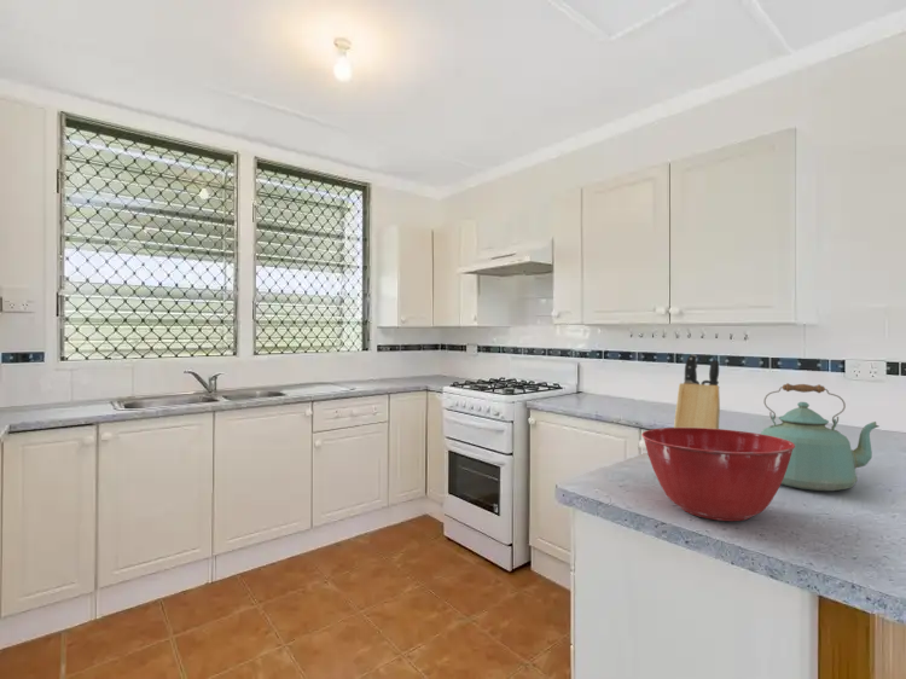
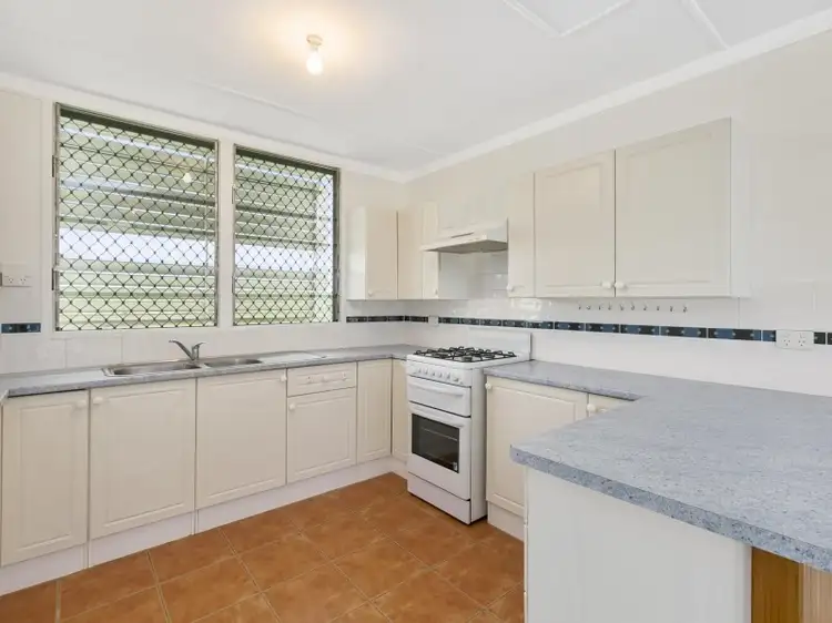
- kettle [760,382,879,492]
- mixing bowl [640,426,795,522]
- knife block [673,353,721,429]
